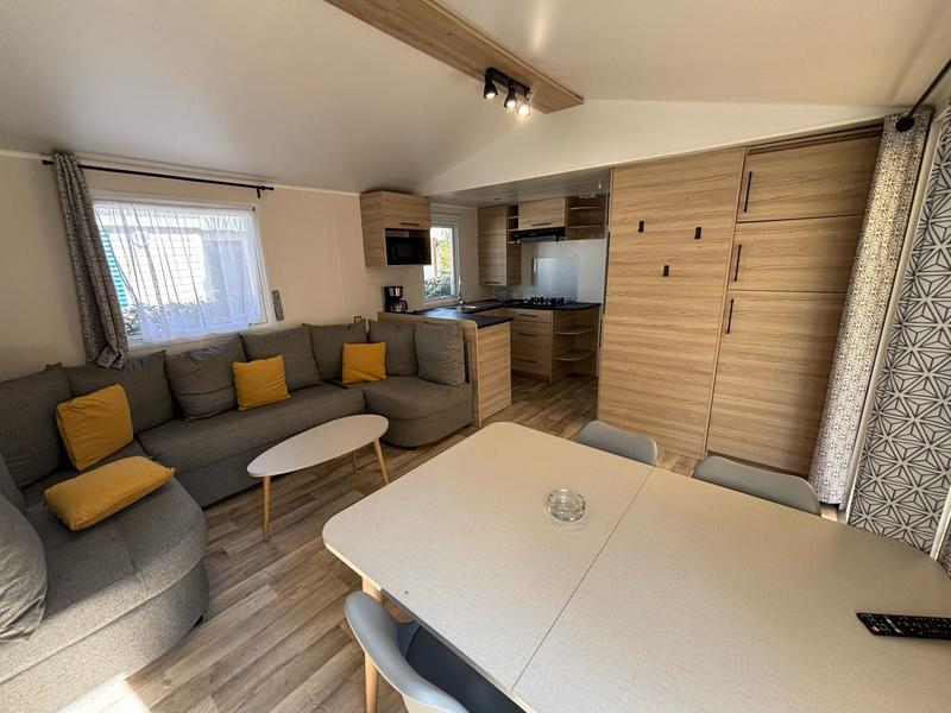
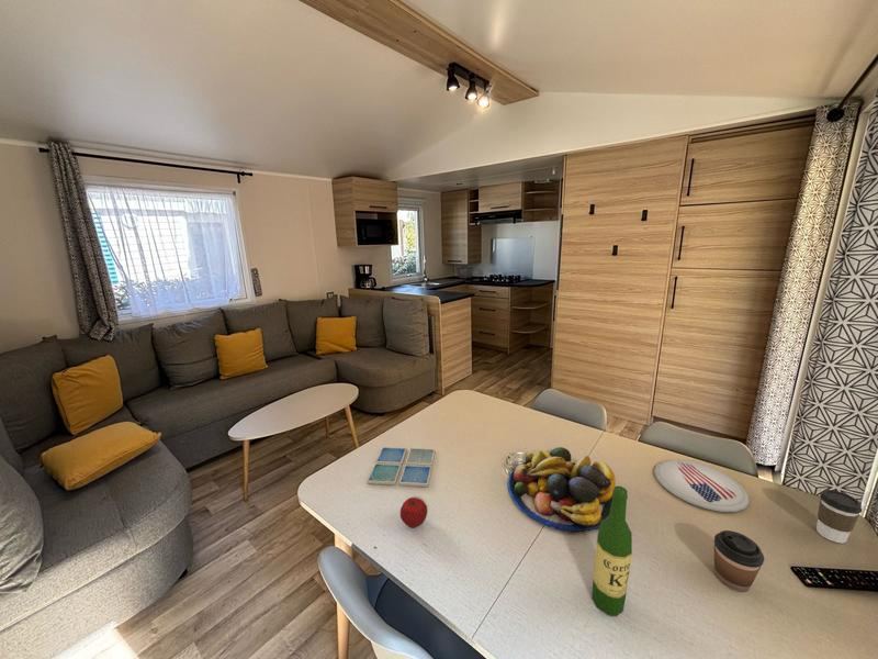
+ wine bottle [590,484,633,617]
+ plate [653,459,751,513]
+ coffee cup [713,529,765,593]
+ apple [399,496,428,529]
+ drink coaster [365,446,436,488]
+ fruit bowl [507,446,617,534]
+ coffee cup [815,489,864,545]
